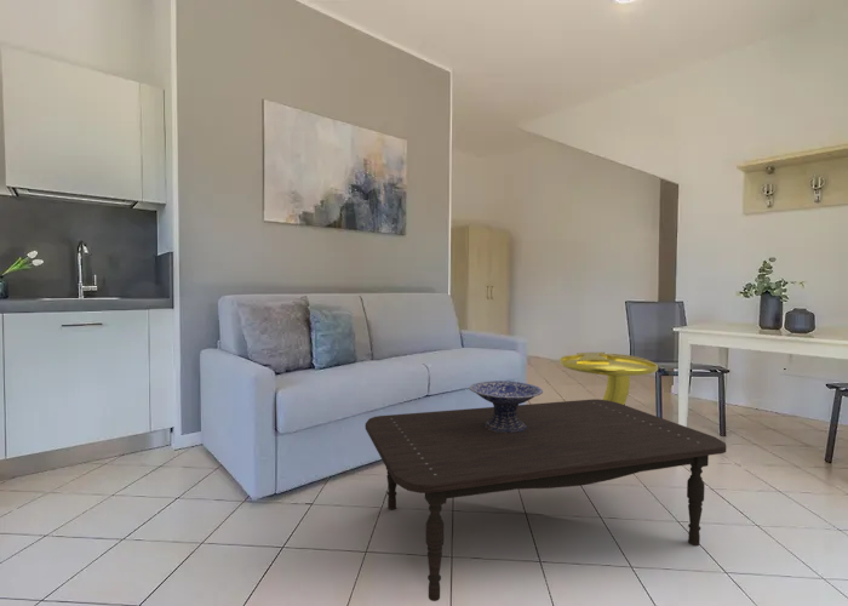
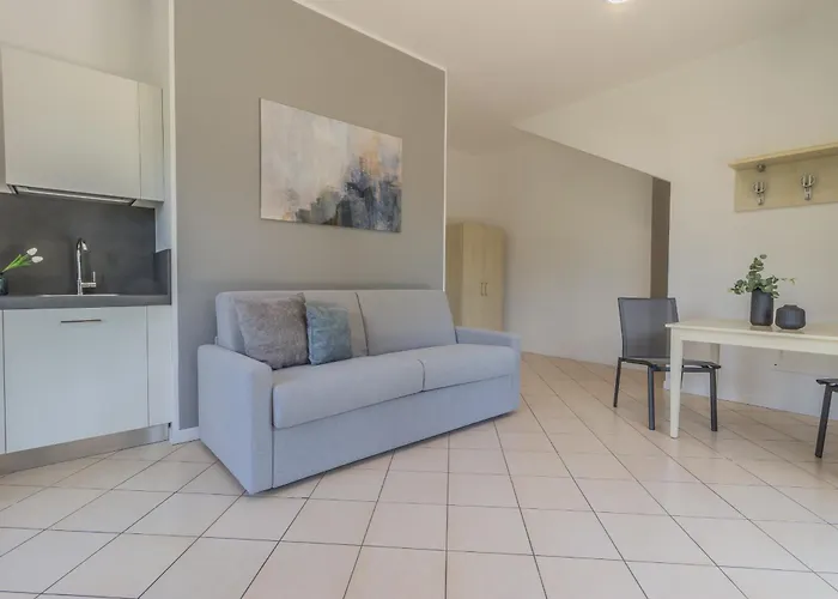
- decorative bowl [469,379,544,434]
- side table [558,351,659,405]
- coffee table [365,398,727,602]
